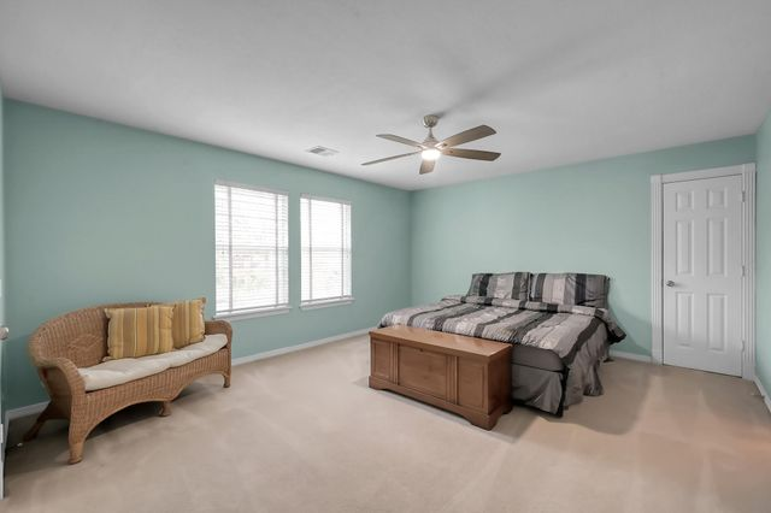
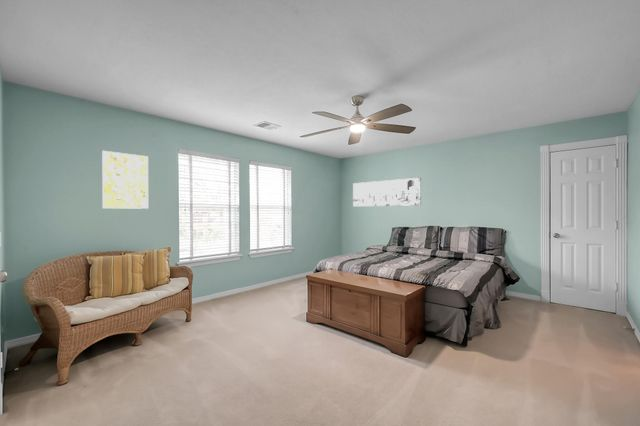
+ wall art [352,177,422,207]
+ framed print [101,150,149,210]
